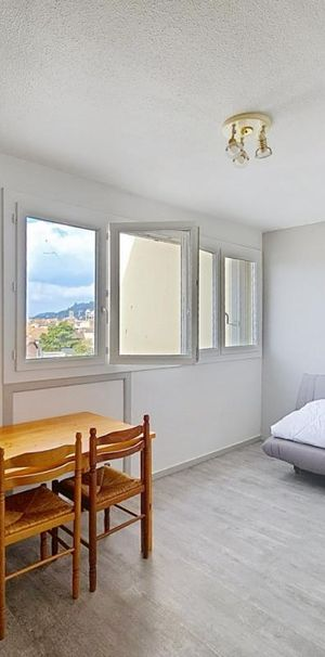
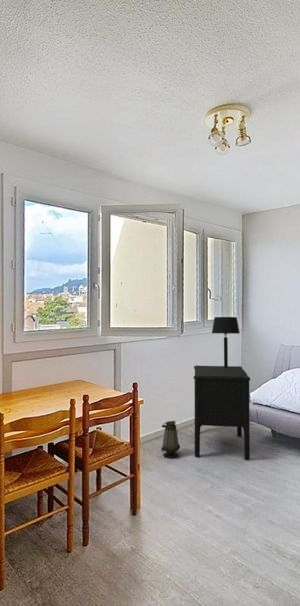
+ nightstand [193,365,251,460]
+ table lamp [211,316,241,368]
+ lantern [160,420,181,459]
